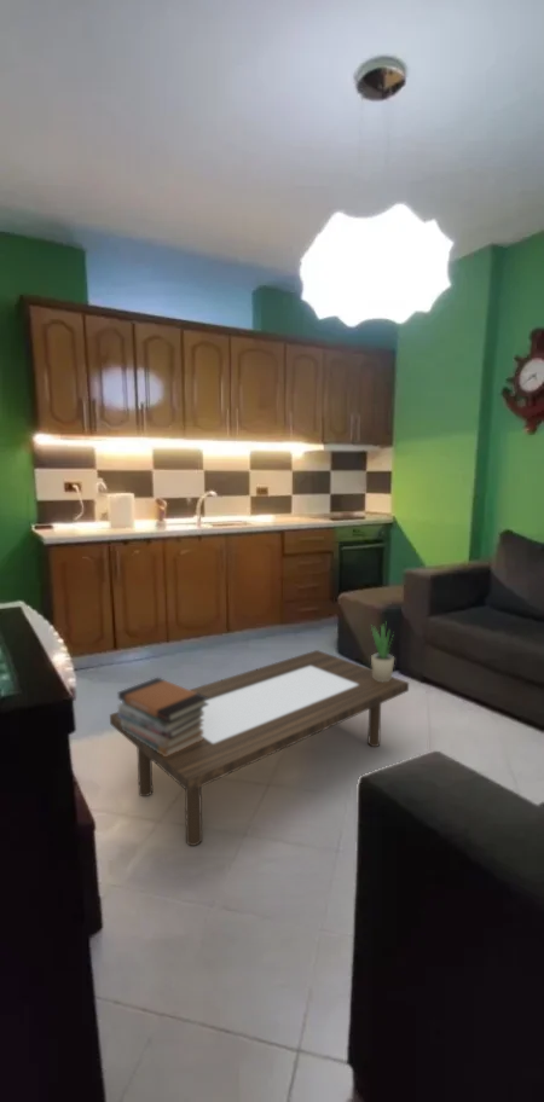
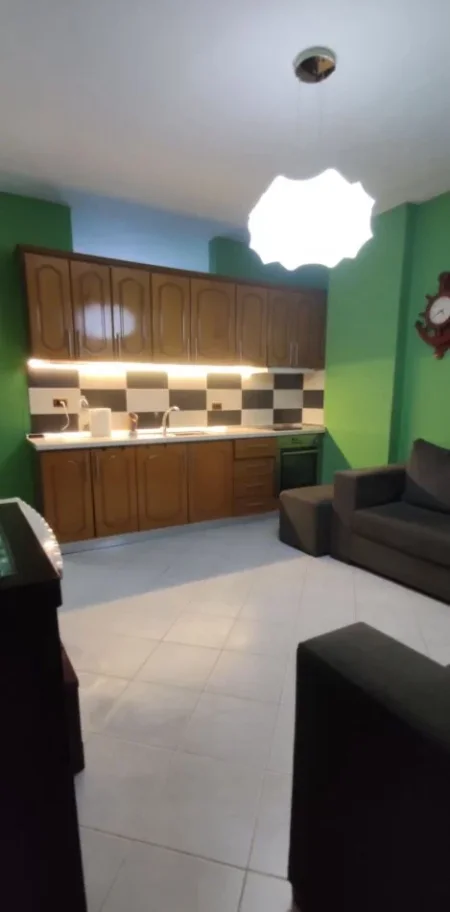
- coffee table [109,649,410,847]
- potted plant [370,617,395,683]
- book stack [116,677,208,756]
